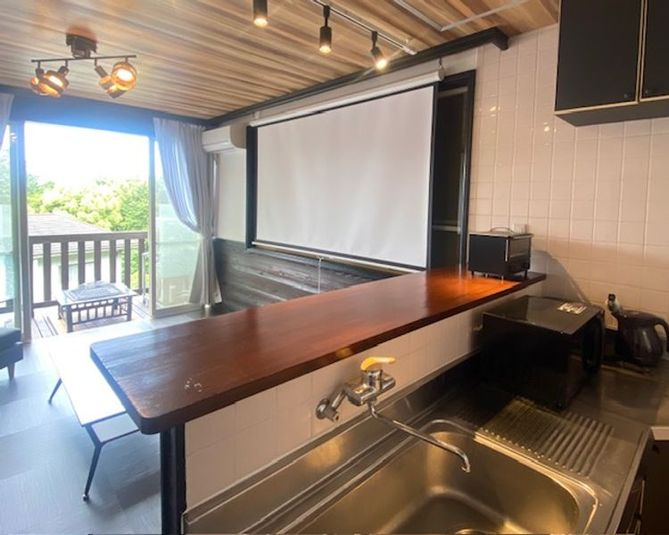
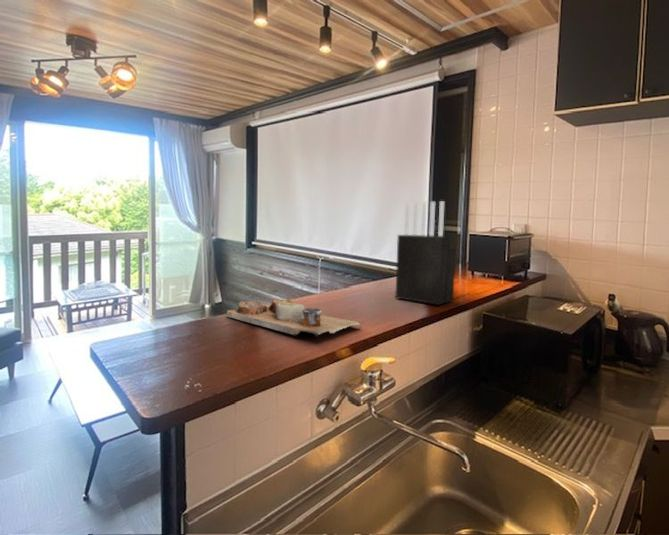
+ knife block [395,200,457,306]
+ cutting board [226,298,362,338]
